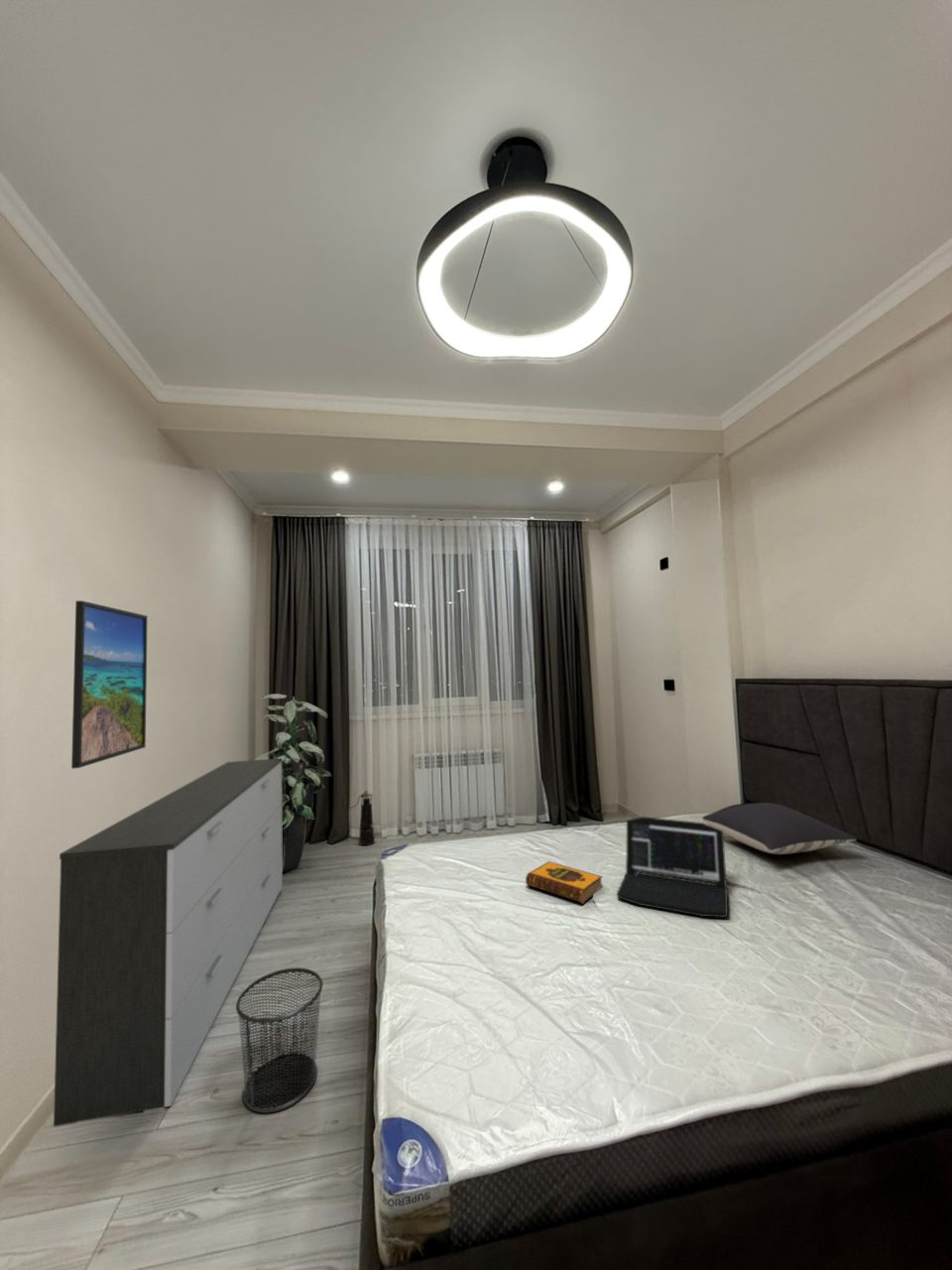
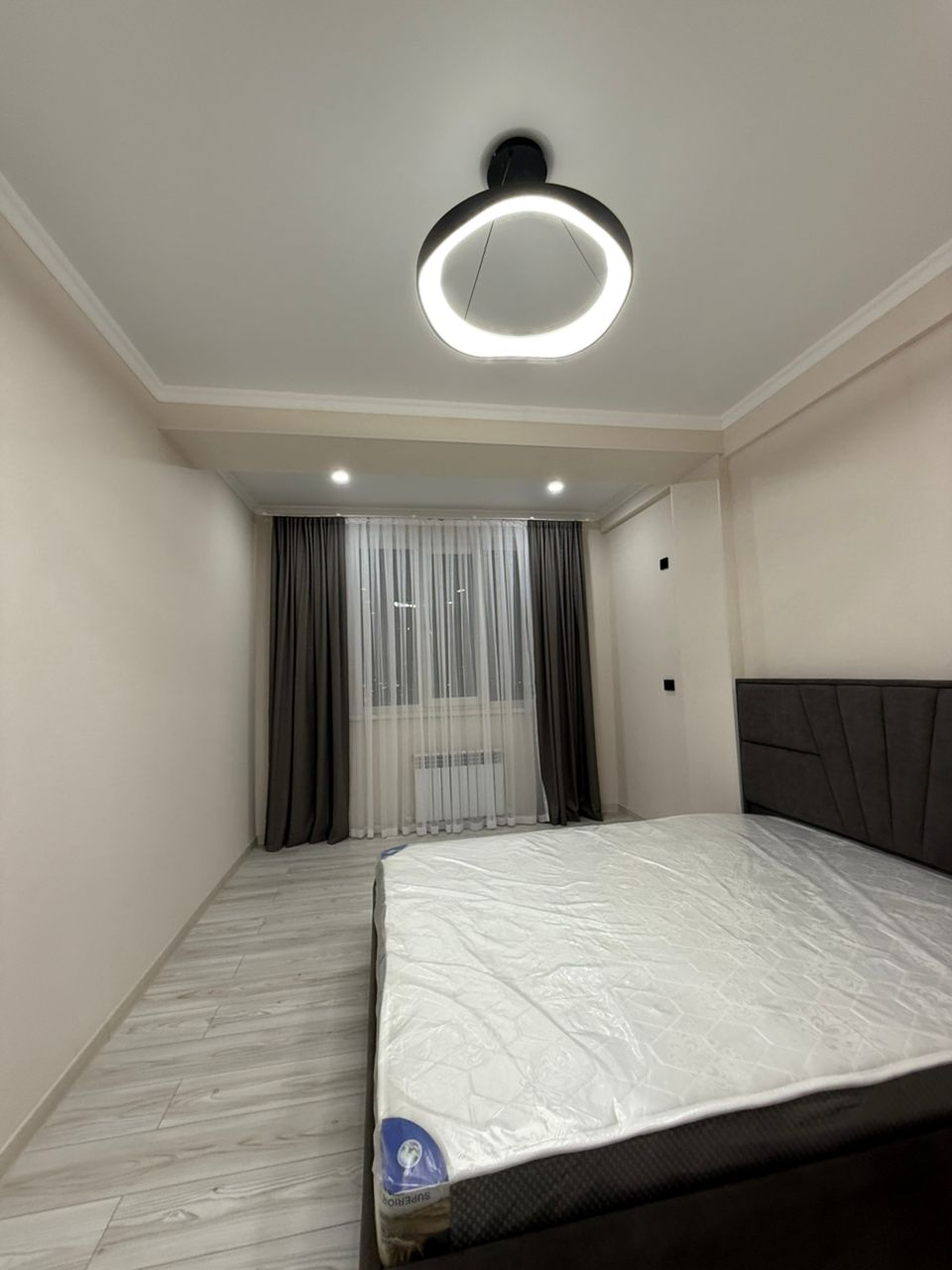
- waste bin [235,966,324,1114]
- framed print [70,600,149,770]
- indoor plant [248,693,332,872]
- hardback book [525,860,603,905]
- laptop [616,816,729,919]
- dresser [53,758,284,1129]
- lantern [341,790,376,846]
- pillow [701,801,857,855]
